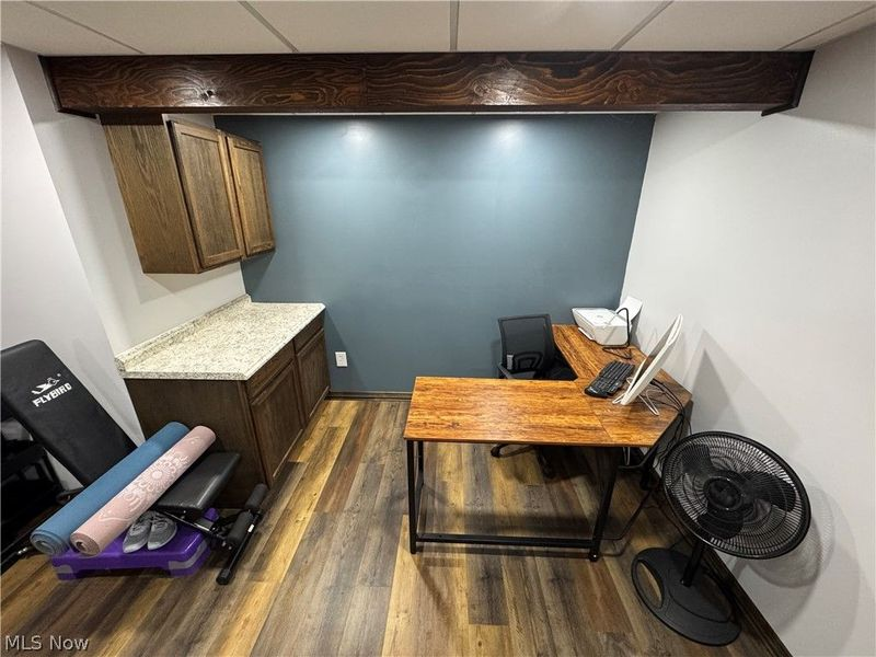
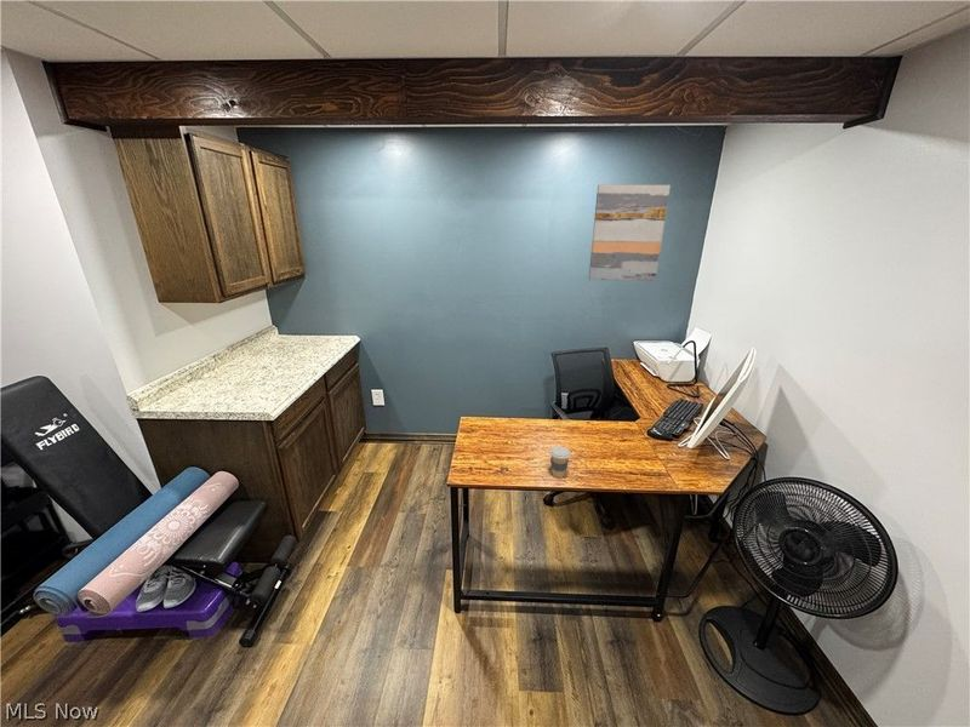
+ coffee cup [549,445,572,479]
+ wall art [588,183,672,282]
